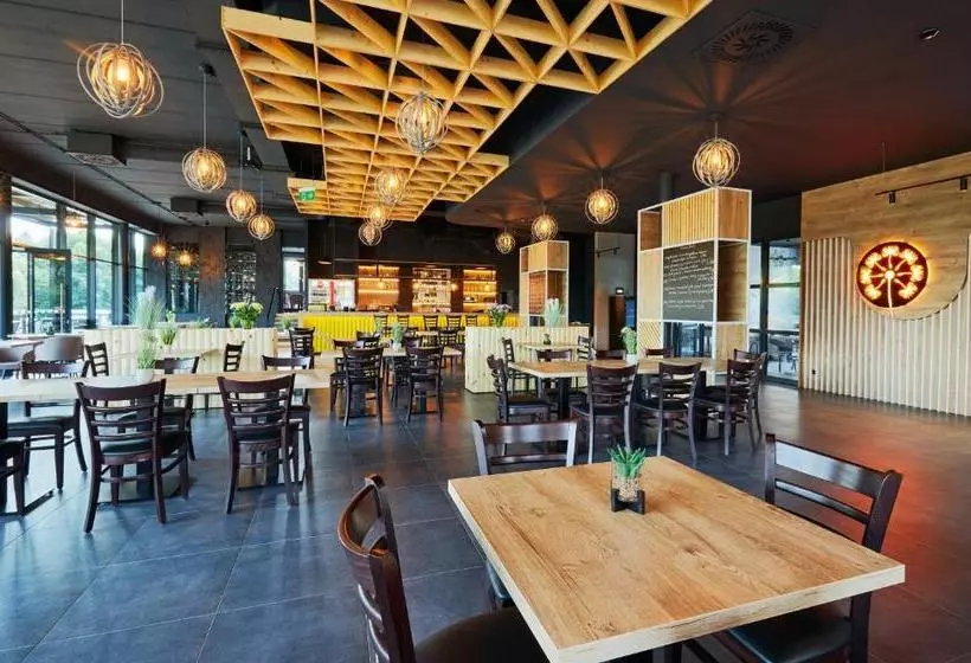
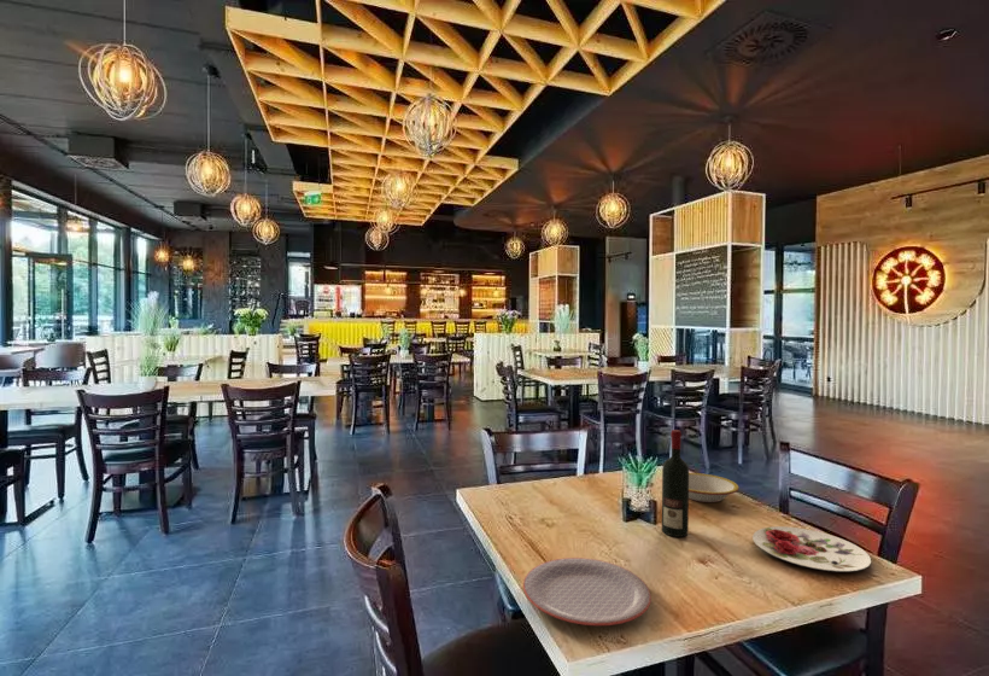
+ plate [751,525,872,572]
+ plate [522,556,652,627]
+ bowl [689,472,741,503]
+ alcohol [661,429,690,538]
